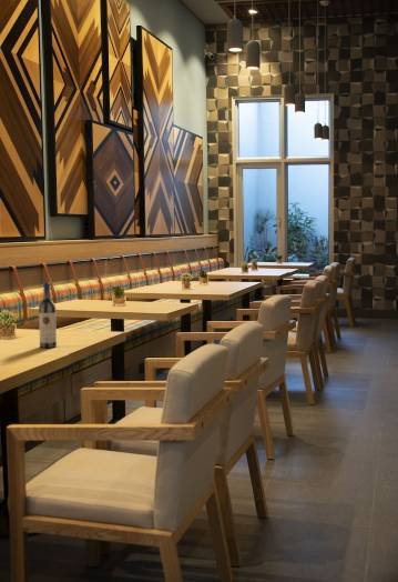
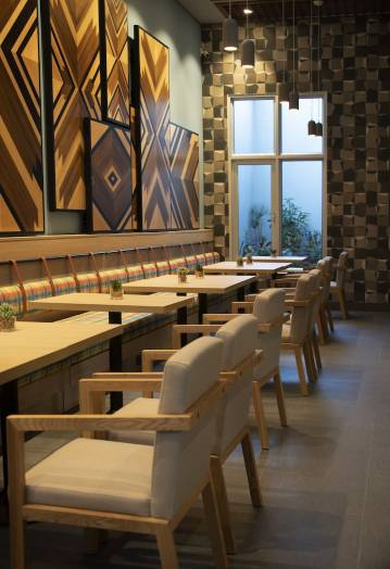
- wine bottle [38,281,58,349]
